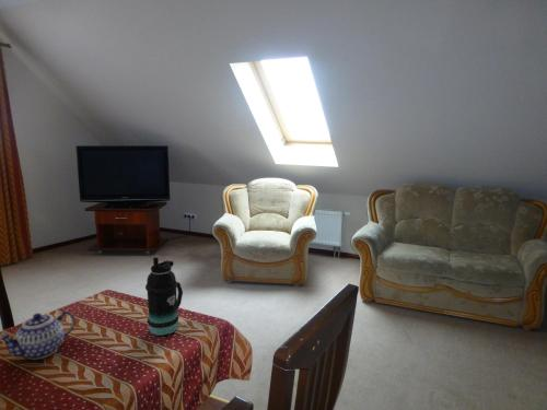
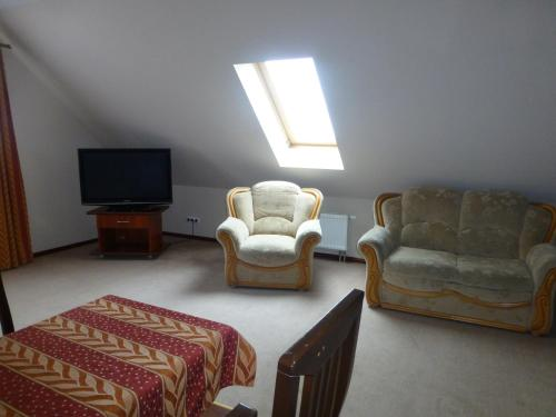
- bottle [144,256,184,337]
- teapot [0,309,77,361]
